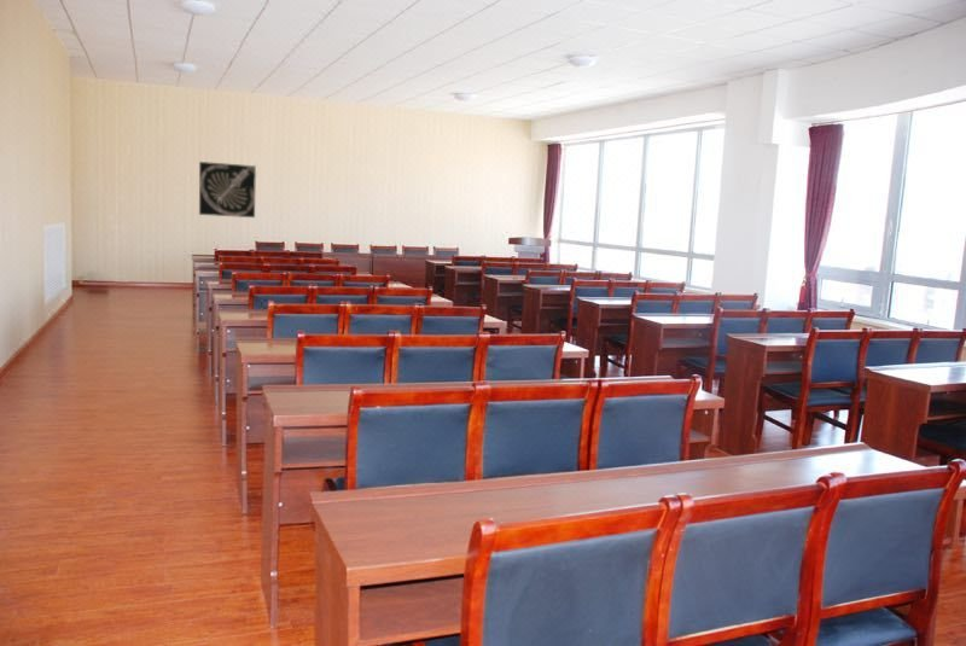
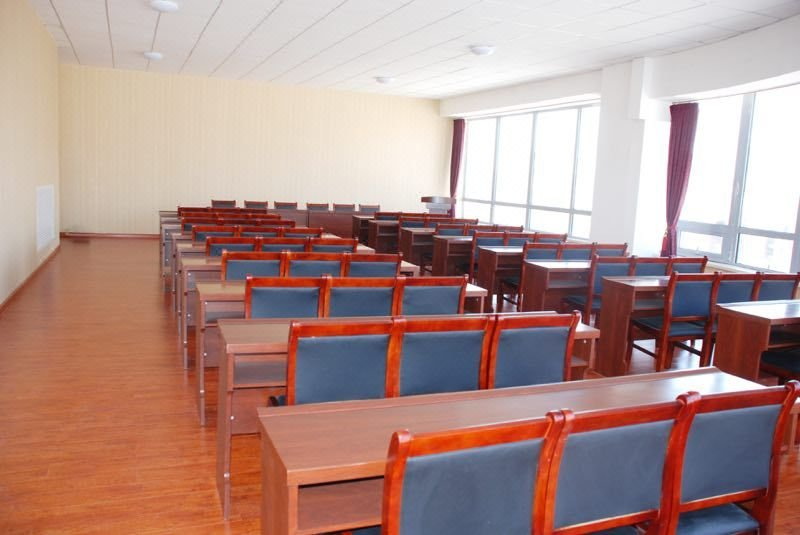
- map [198,161,257,219]
